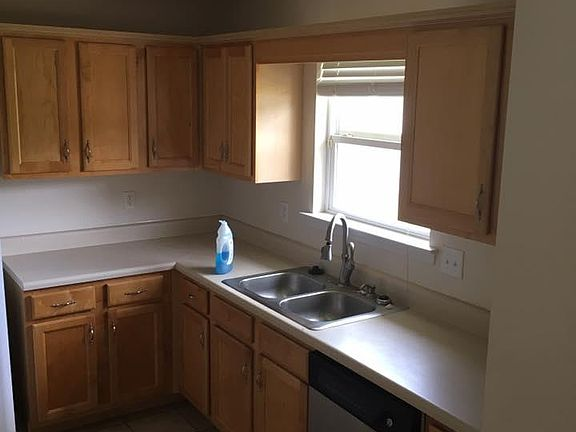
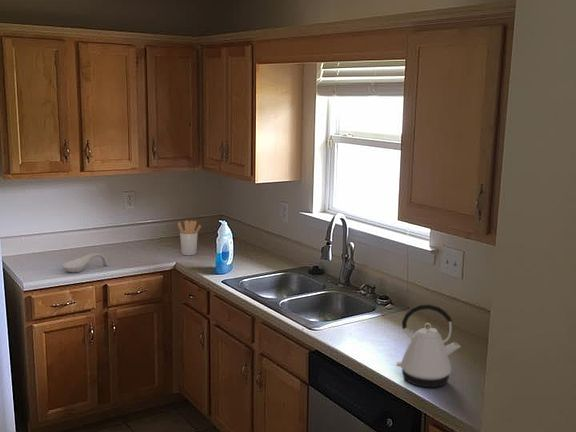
+ spoon rest [61,252,110,273]
+ kettle [395,303,461,388]
+ utensil holder [177,219,202,256]
